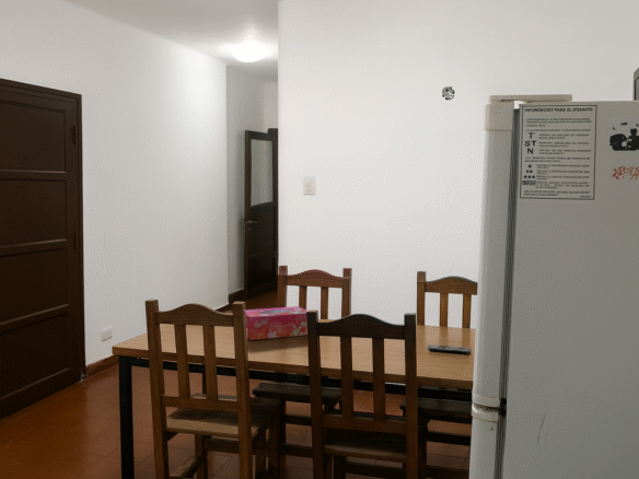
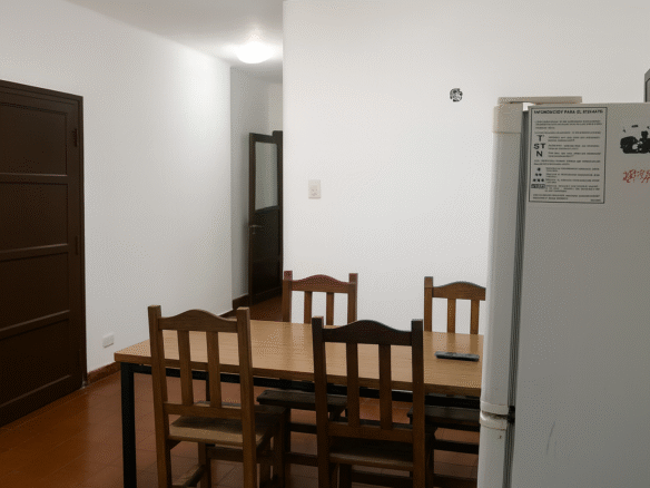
- tissue box [244,305,307,341]
